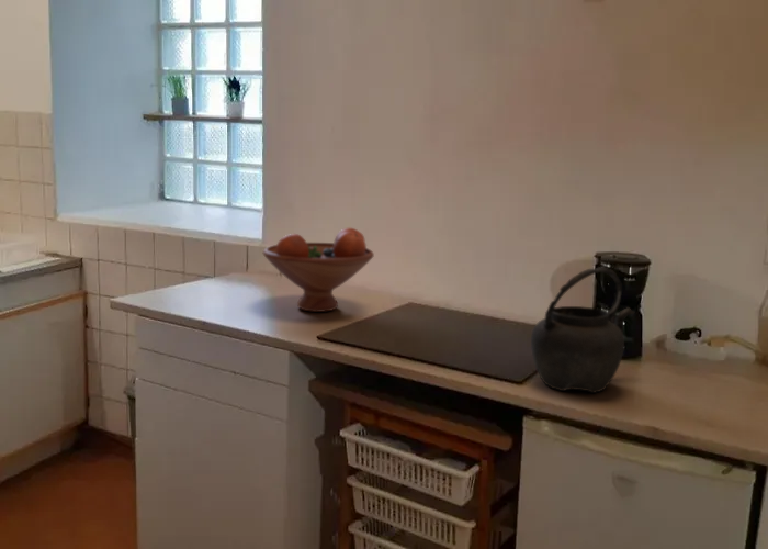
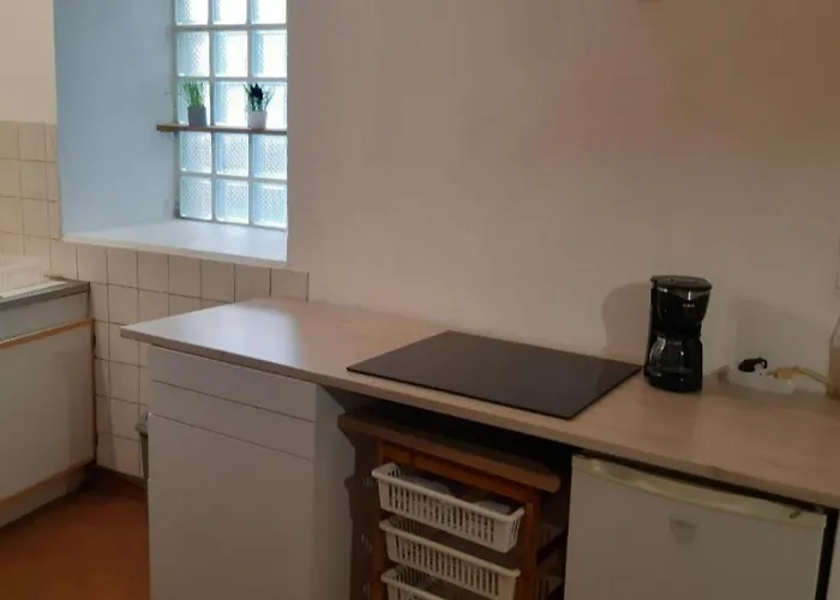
- kettle [530,266,635,394]
- fruit bowl [262,226,375,313]
